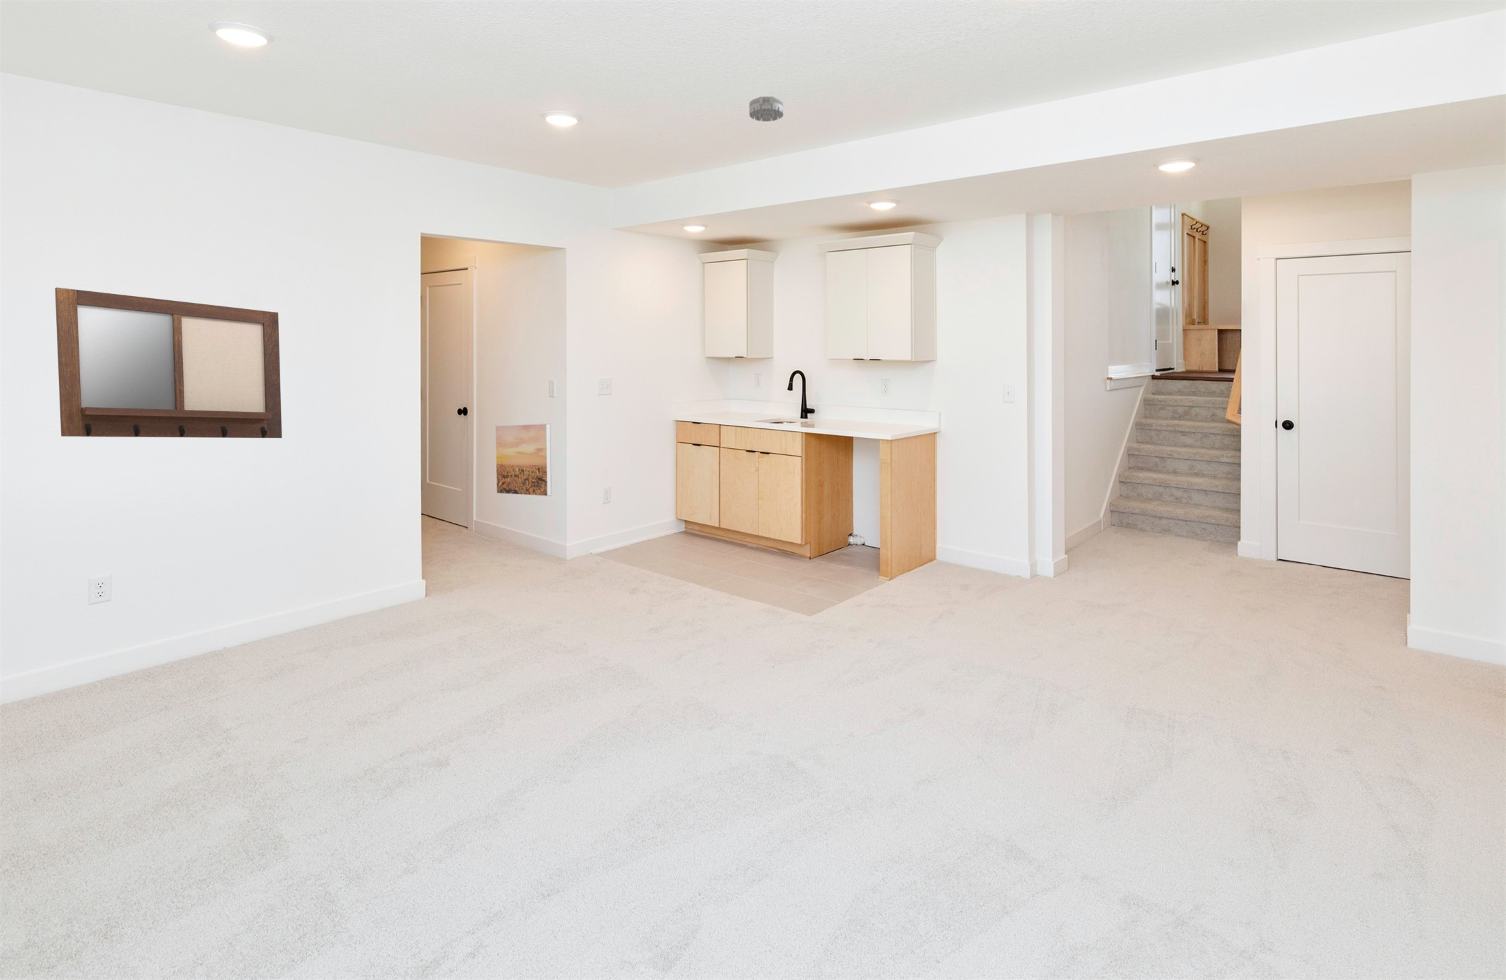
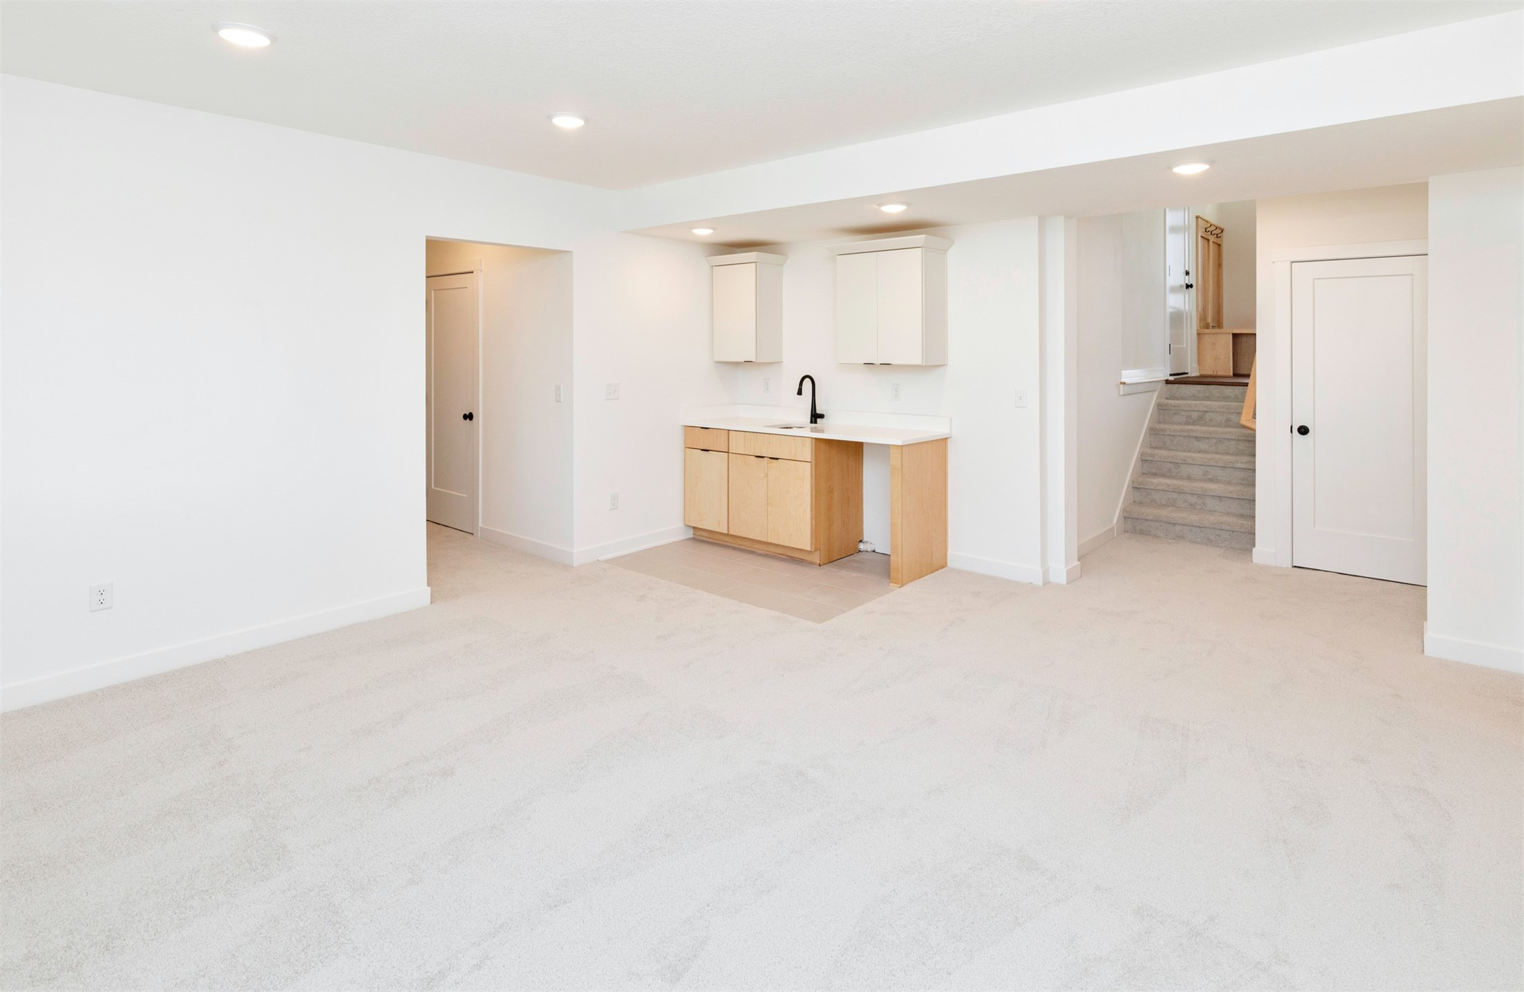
- writing board [54,286,282,439]
- smoke detector [749,95,785,122]
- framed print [495,423,552,497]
